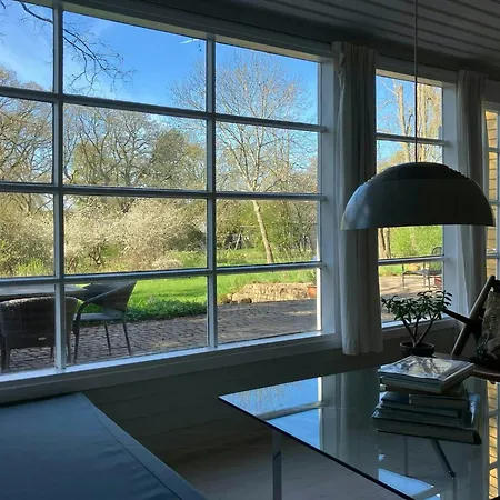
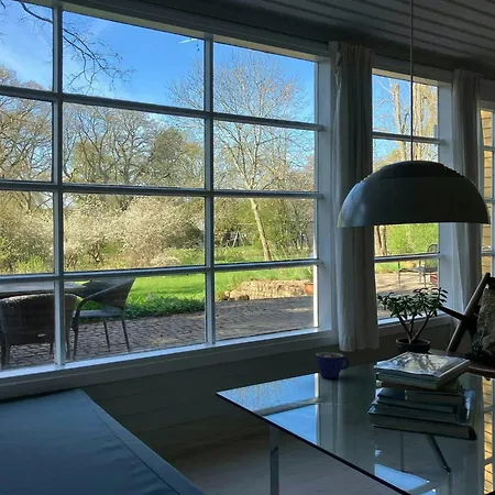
+ cup [315,351,351,380]
